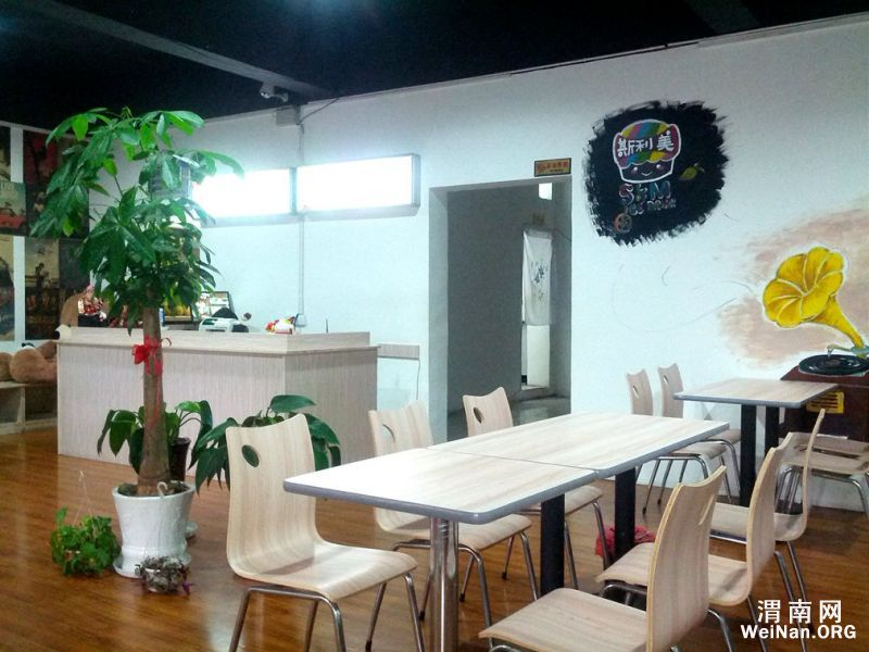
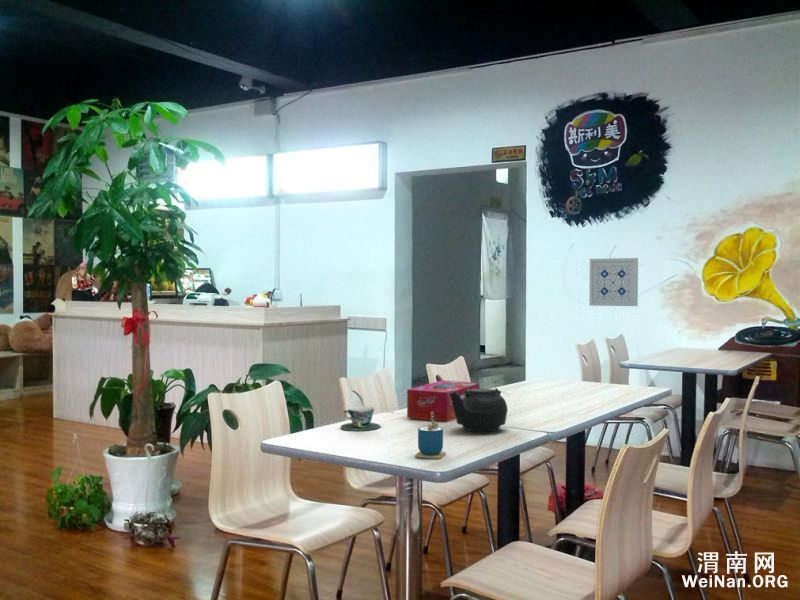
+ wall art [588,257,639,307]
+ tissue box [406,379,480,423]
+ teacup [339,405,381,432]
+ teapot [449,387,509,433]
+ cup [414,412,447,460]
